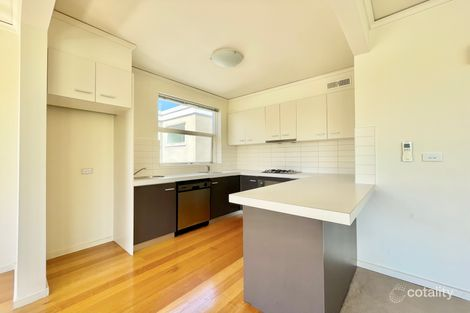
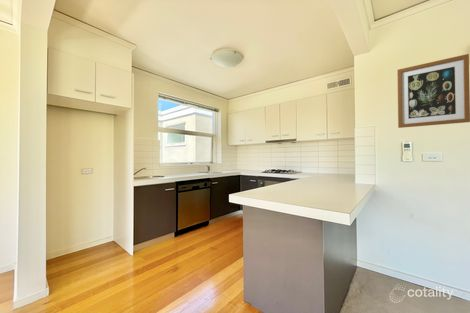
+ wall art [396,53,470,129]
